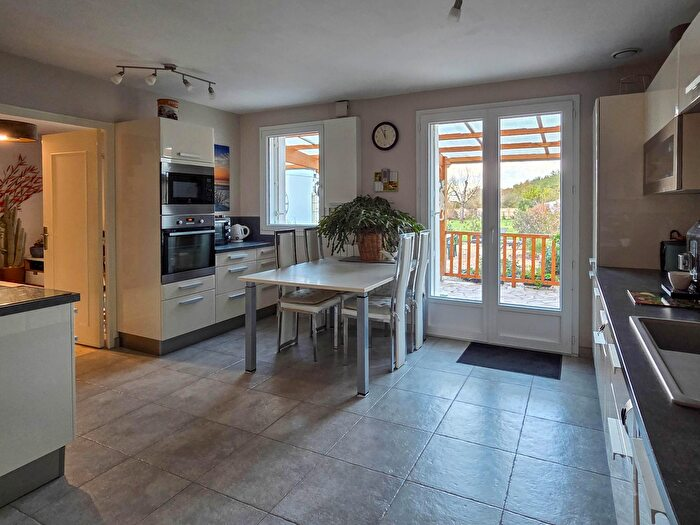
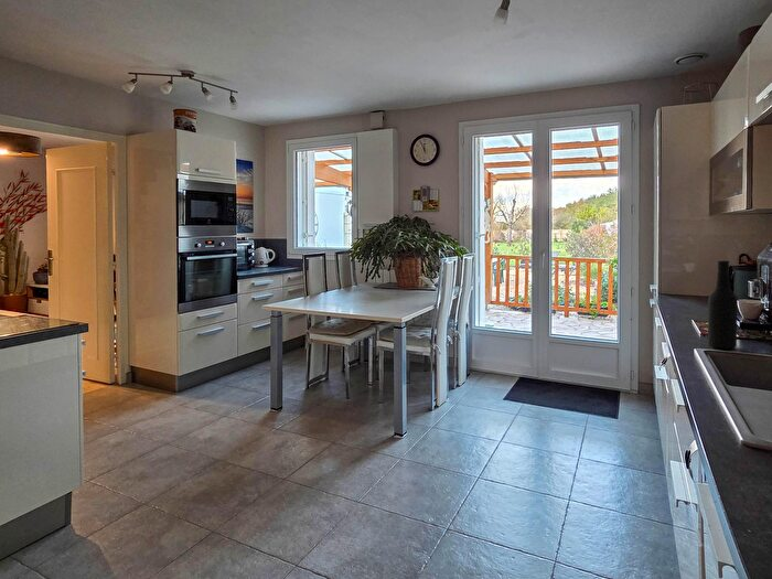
+ bottle [707,260,739,350]
